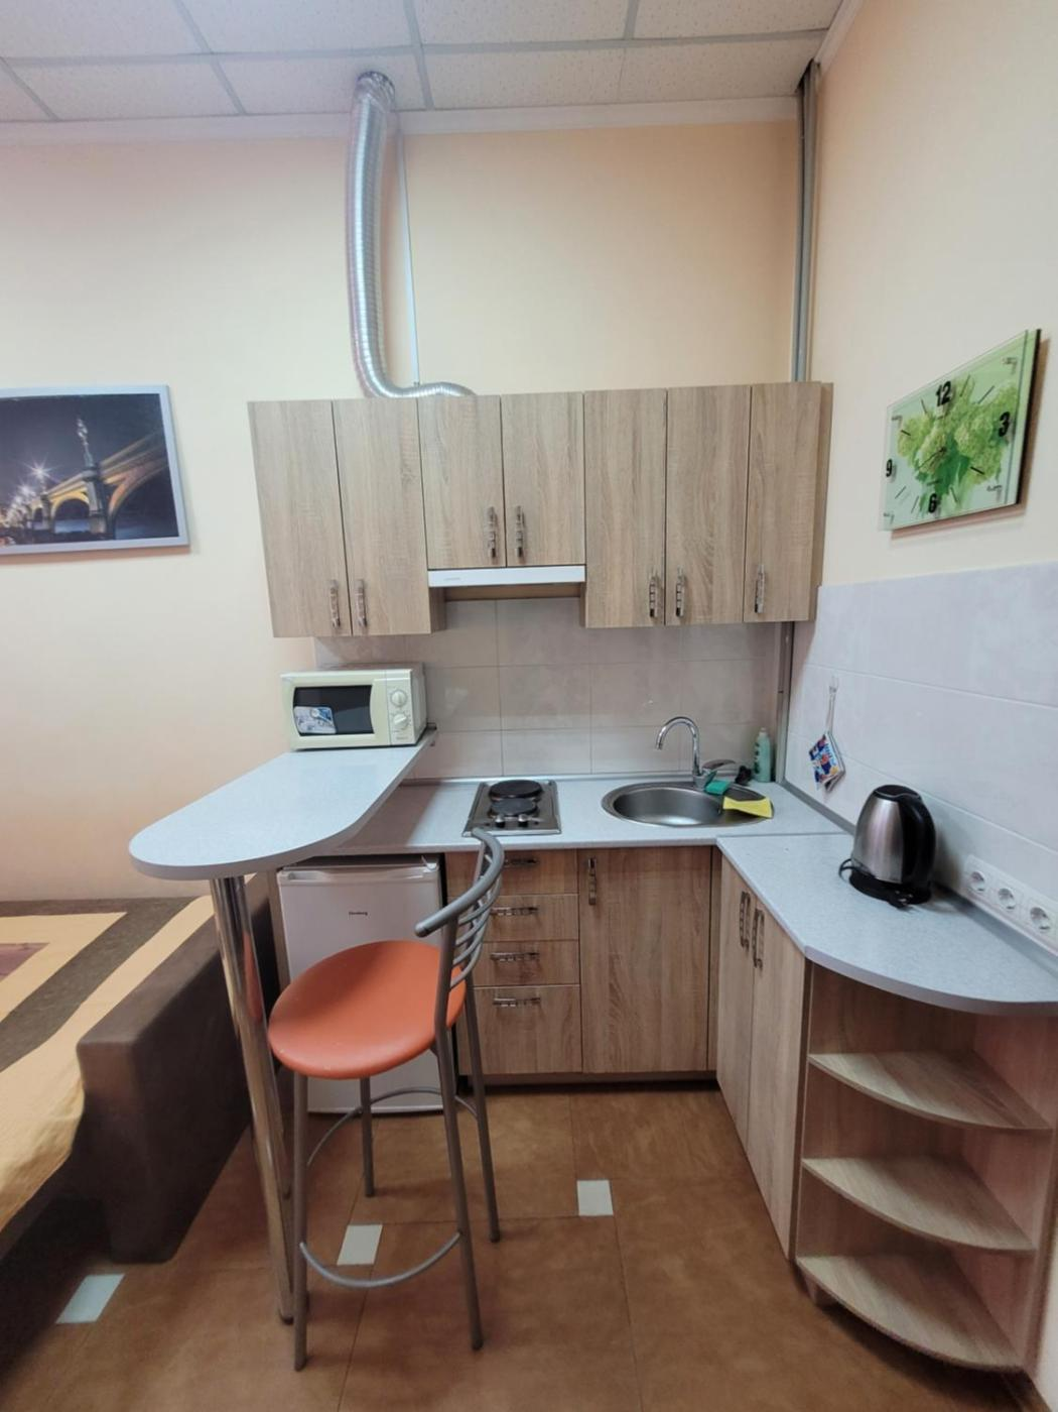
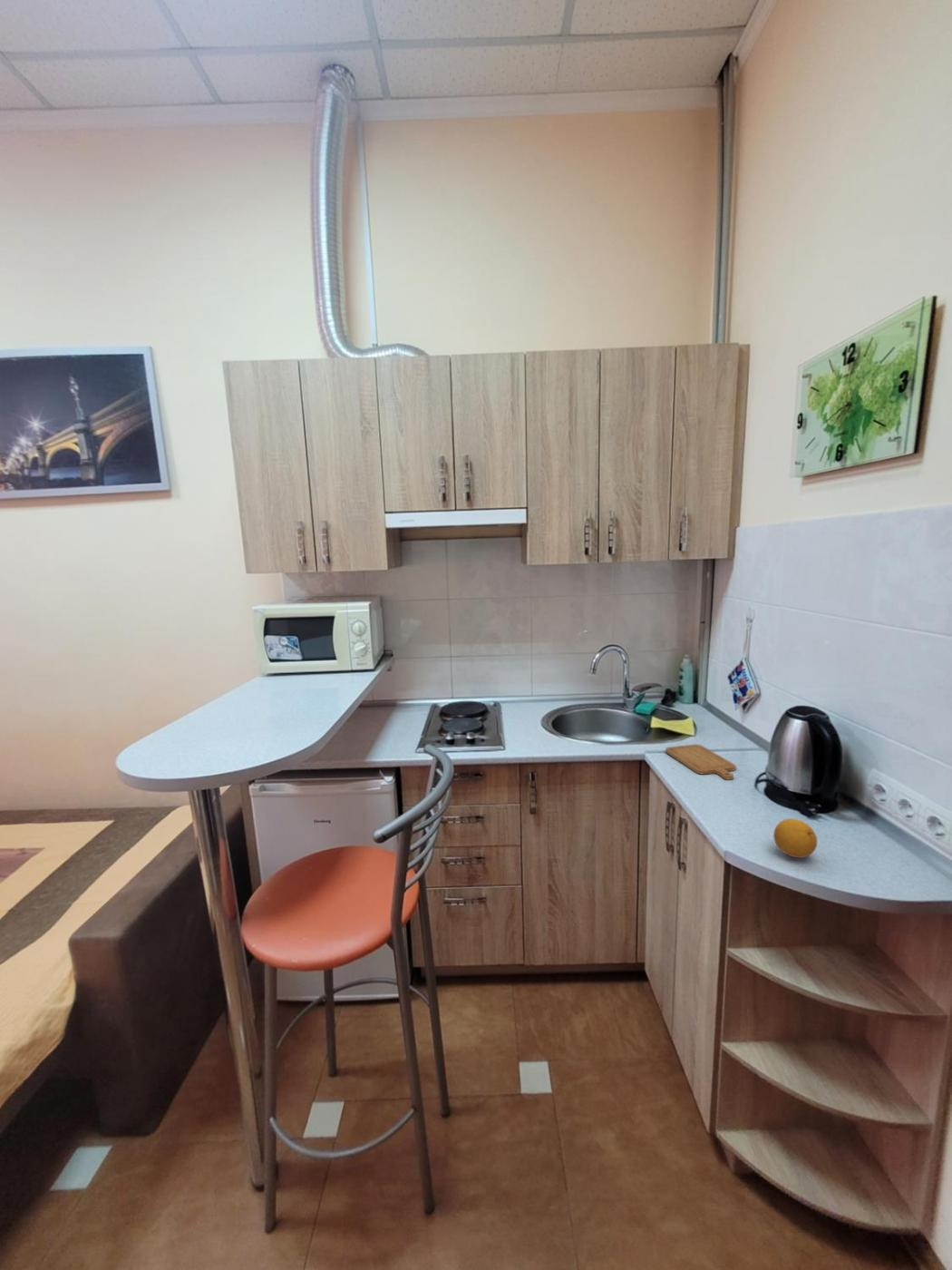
+ fruit [772,817,818,859]
+ chopping board [665,743,737,781]
